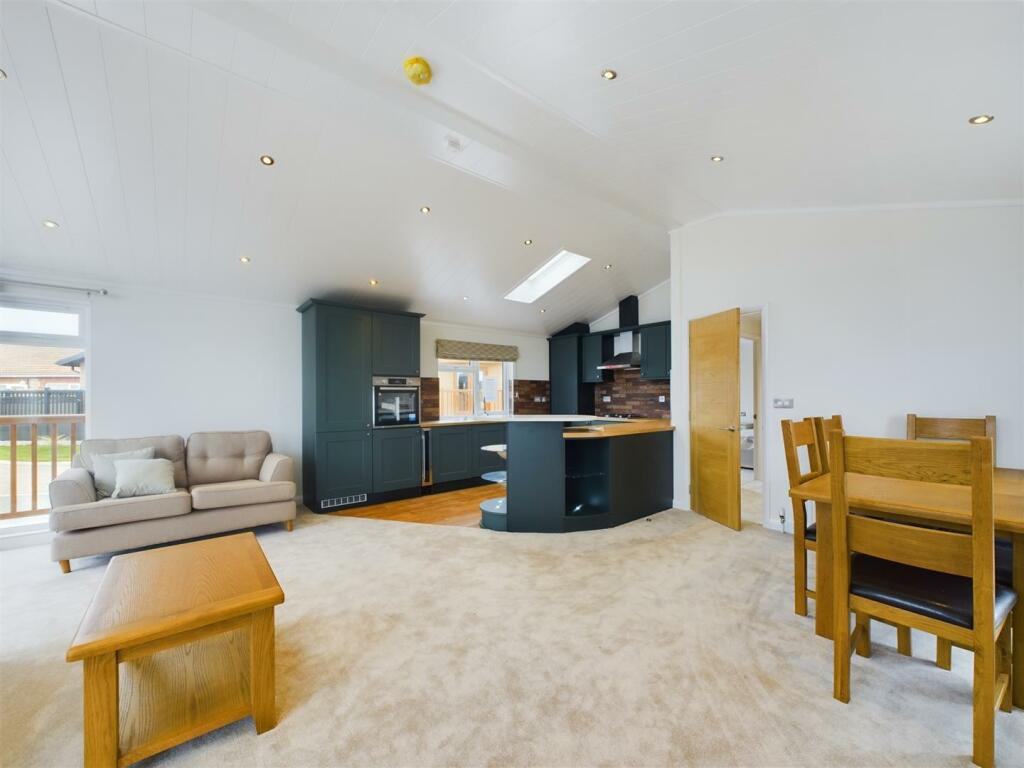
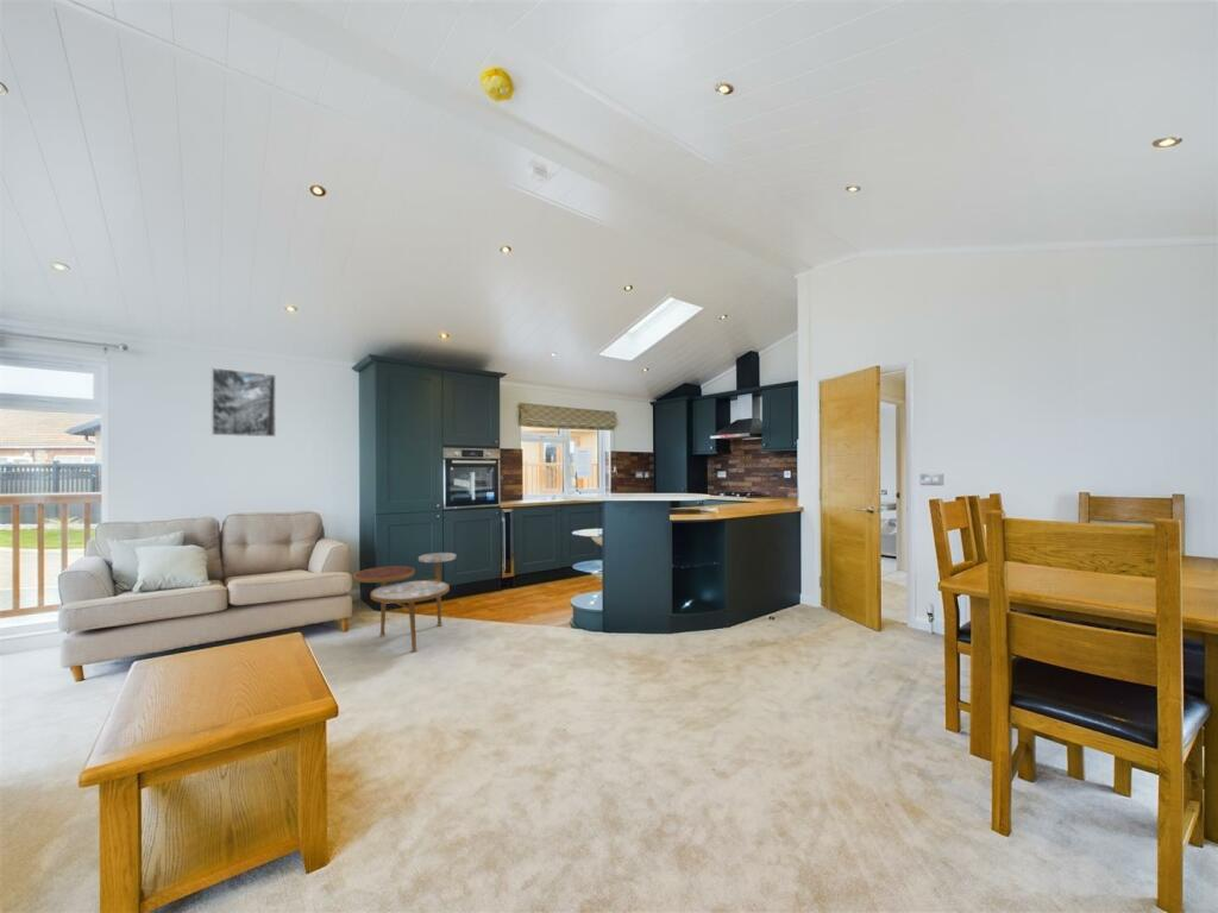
+ side table [352,552,458,654]
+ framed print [211,366,277,437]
